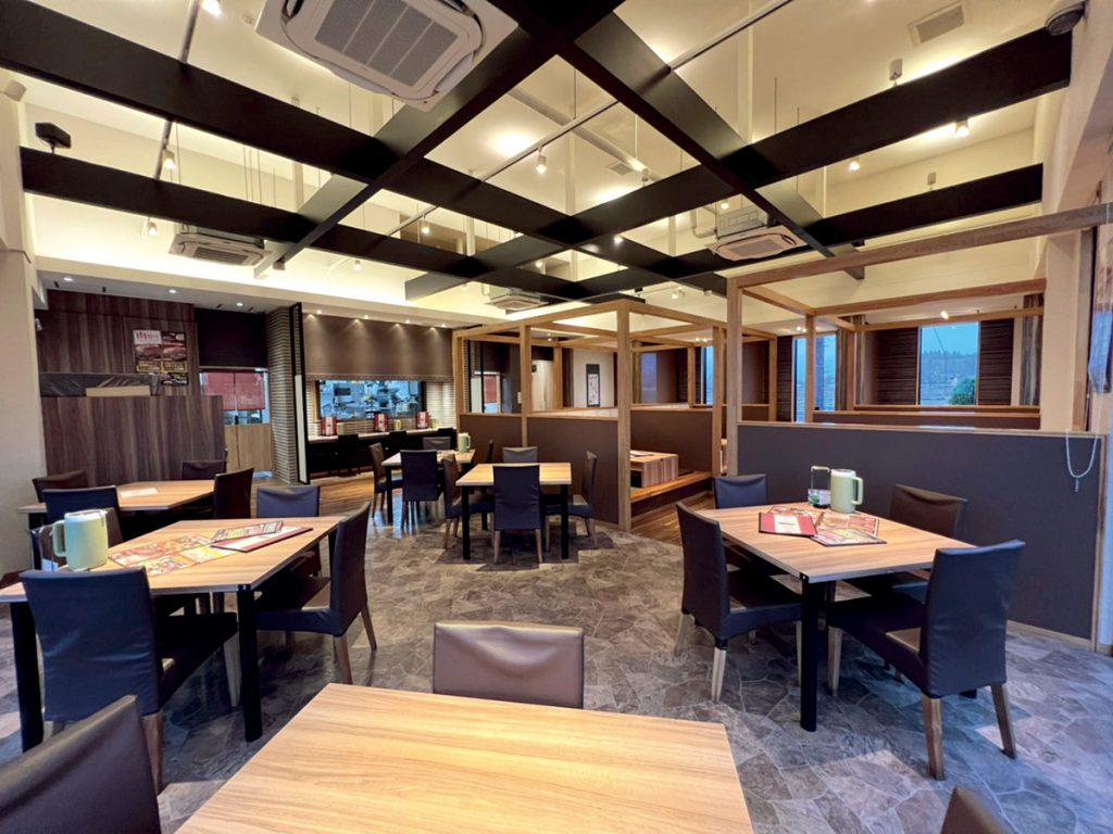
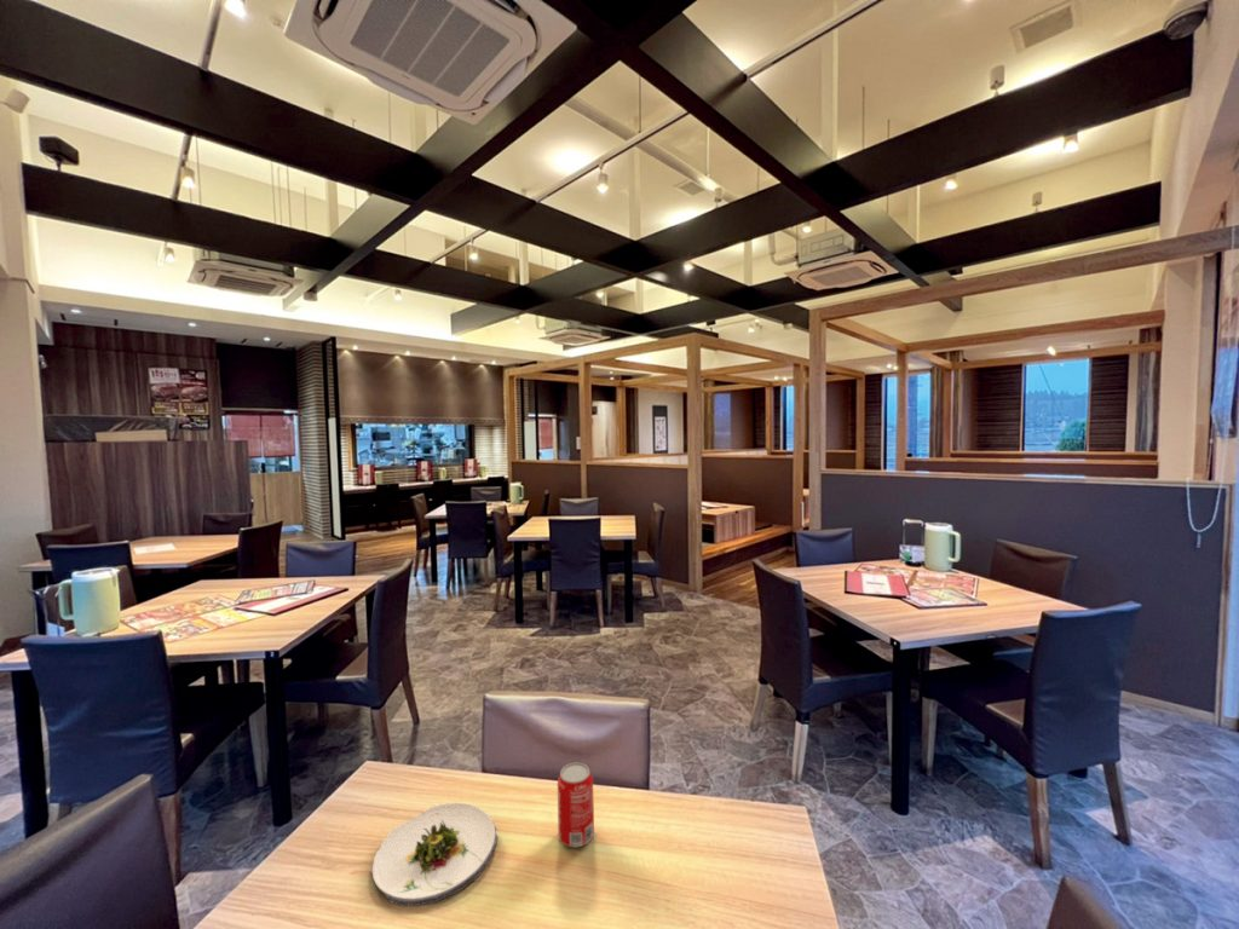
+ beverage can [557,762,595,849]
+ salad plate [370,802,500,907]
